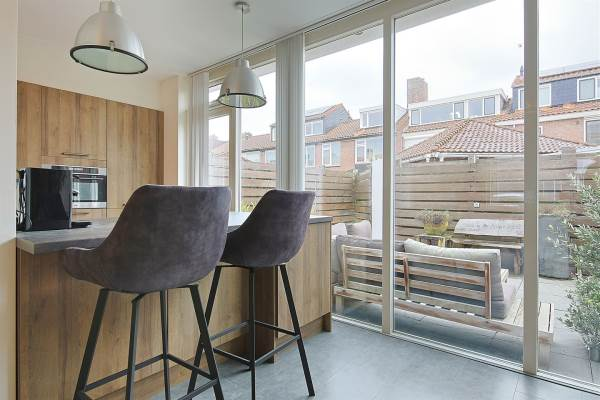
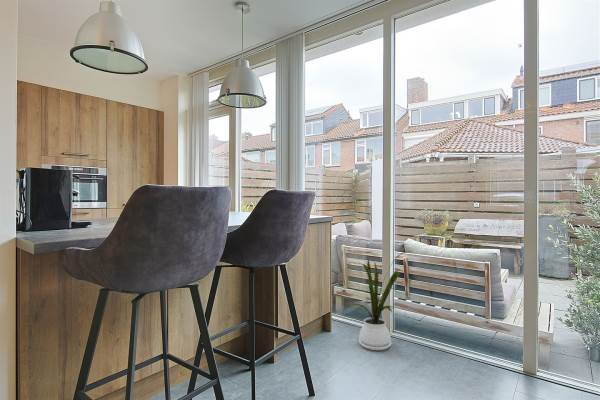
+ house plant [347,250,412,351]
